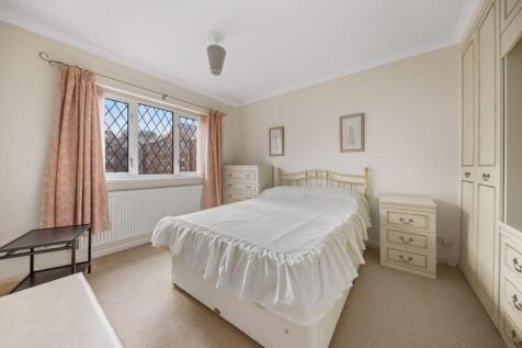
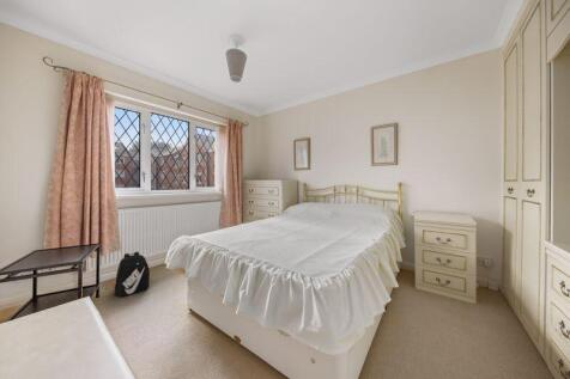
+ backpack [114,251,151,298]
